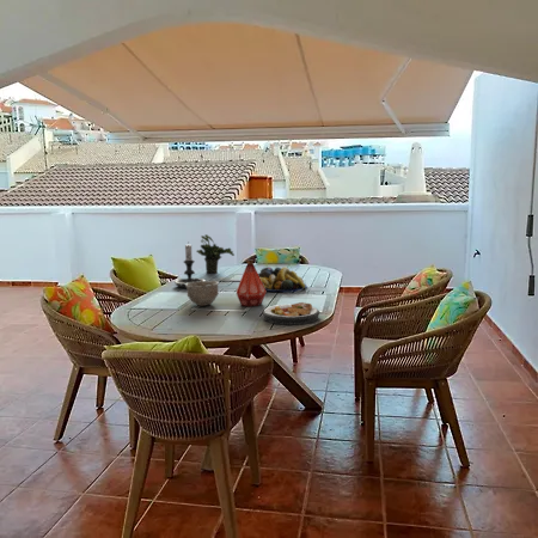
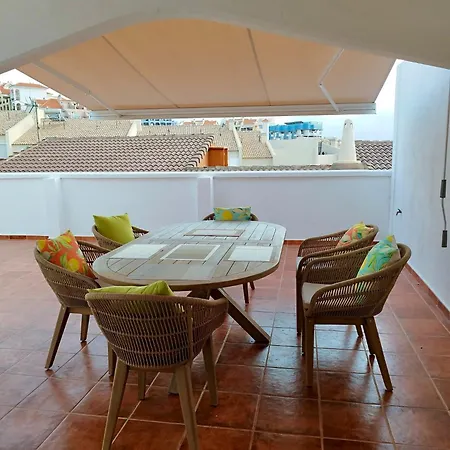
- plate [262,301,322,326]
- fruit bowl [258,265,307,294]
- potted plant [195,233,236,274]
- candle holder [173,242,207,289]
- bottle [236,258,268,307]
- bowl [185,280,220,307]
